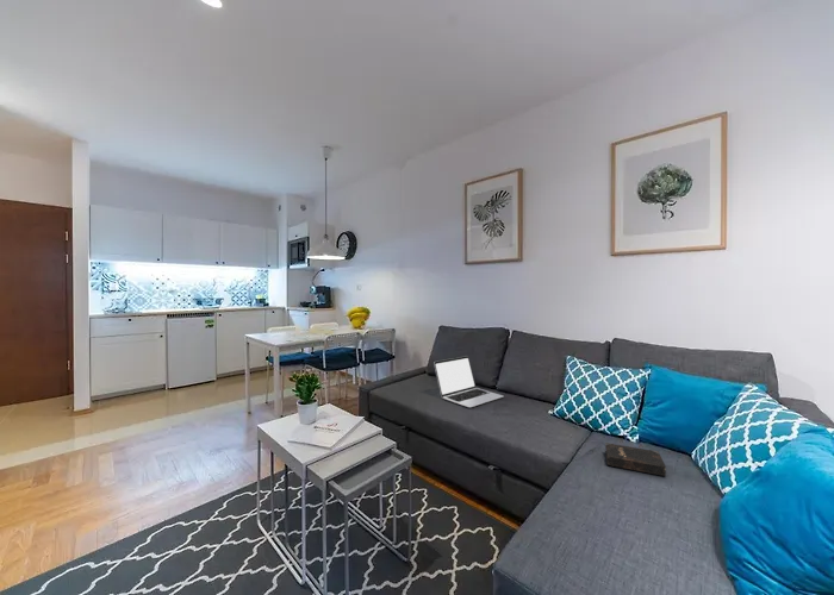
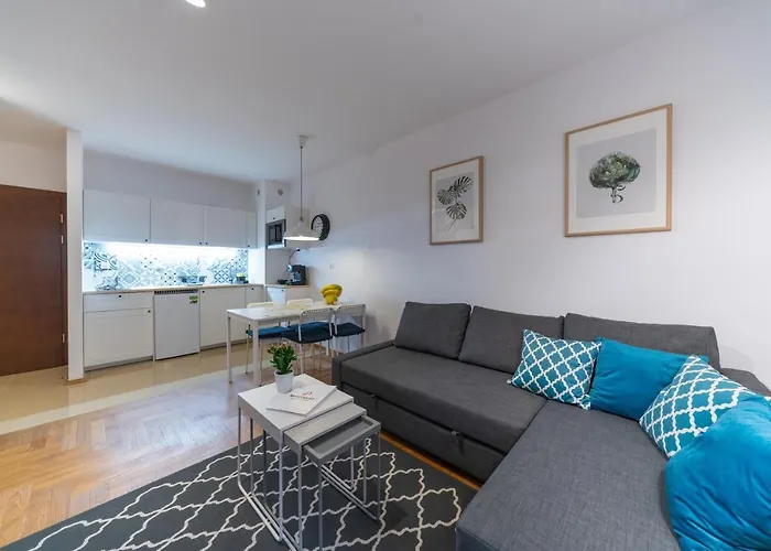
- laptop [432,355,504,408]
- hardback book [604,441,667,477]
